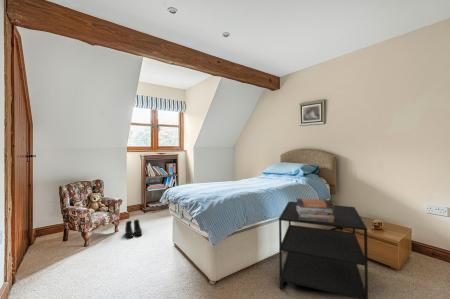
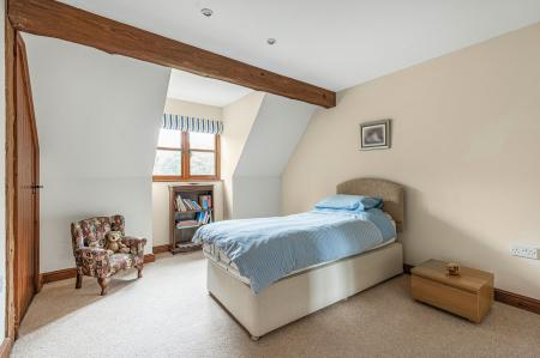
- boots [124,218,143,238]
- book stack [296,198,335,223]
- side table [278,201,369,299]
